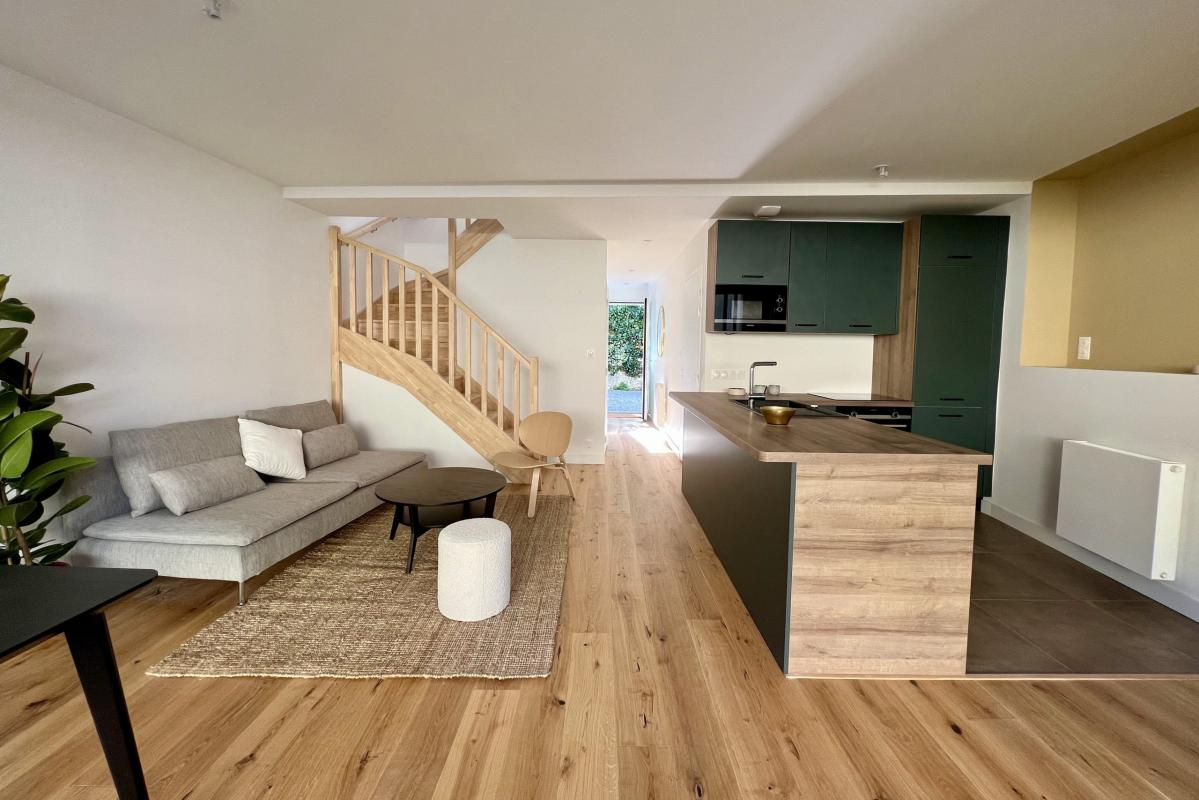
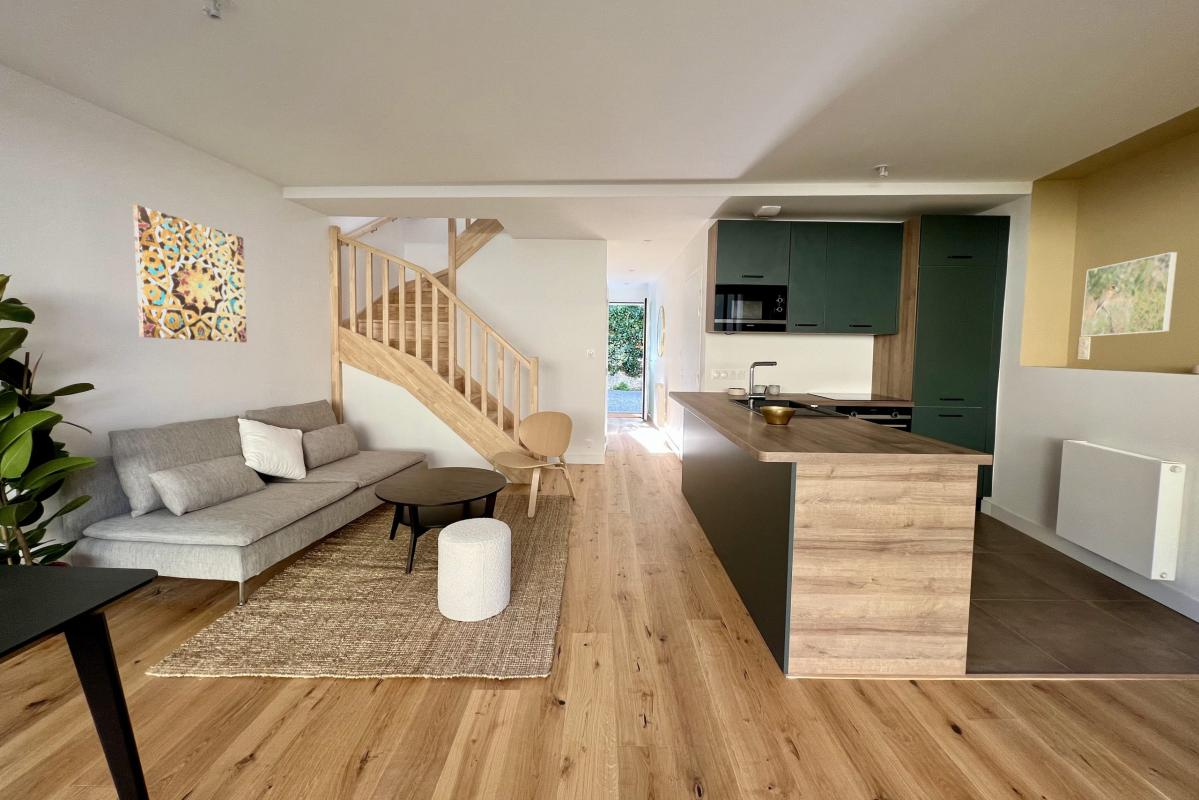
+ wall art [132,204,248,343]
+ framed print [1080,251,1179,338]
